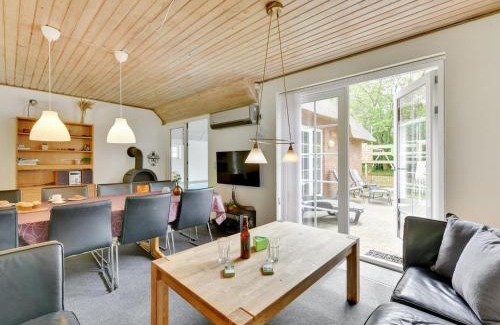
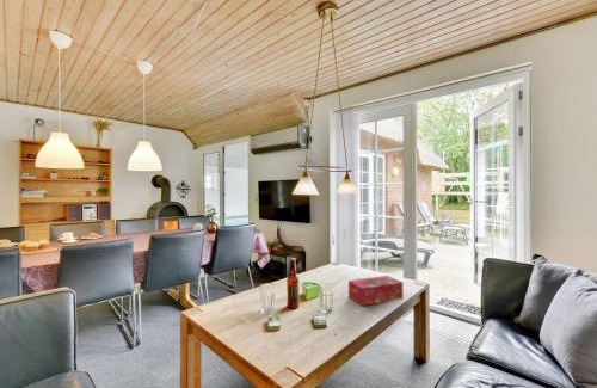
+ tissue box [347,275,404,307]
